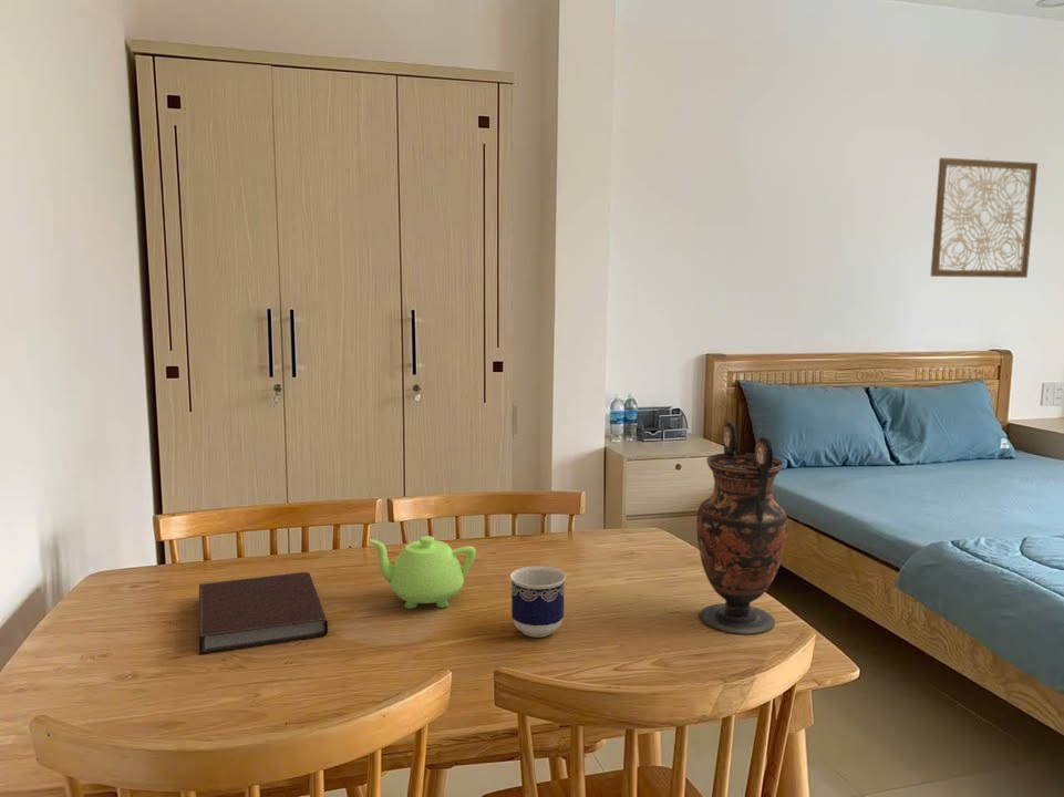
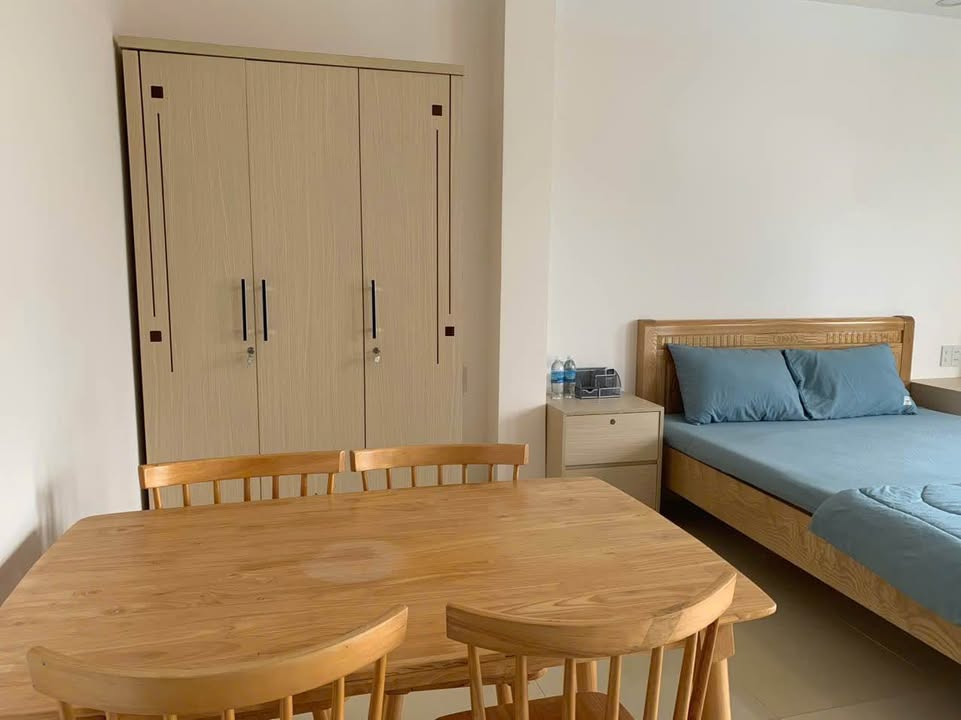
- teapot [369,535,477,610]
- notebook [197,571,329,655]
- wall art [930,156,1039,279]
- vase [695,421,788,635]
- cup [509,566,567,639]
